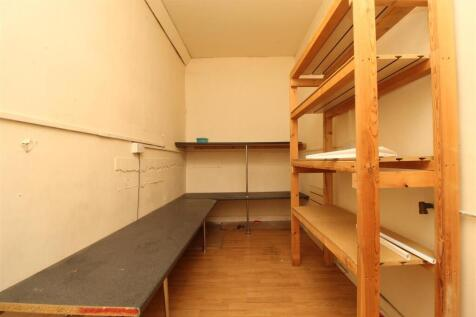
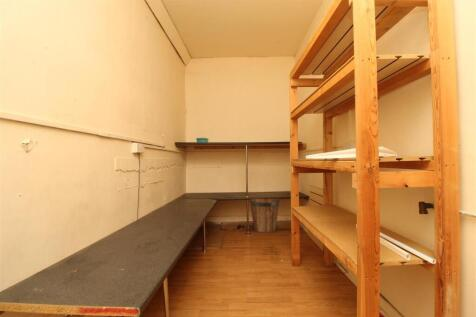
+ bucket [249,198,281,234]
